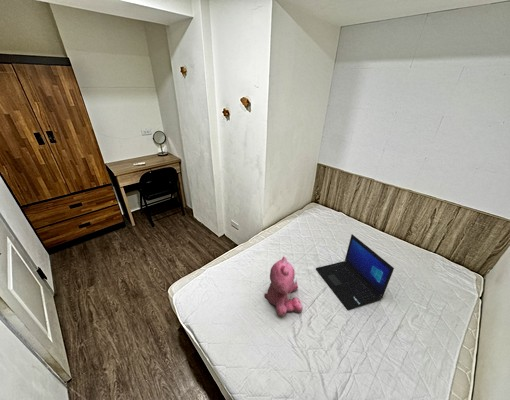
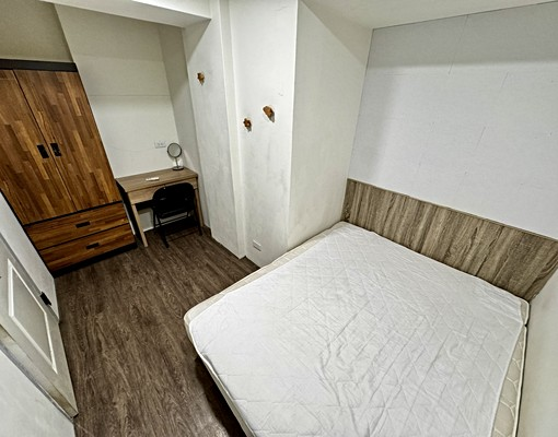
- laptop [315,233,395,311]
- teddy bear [263,256,304,317]
